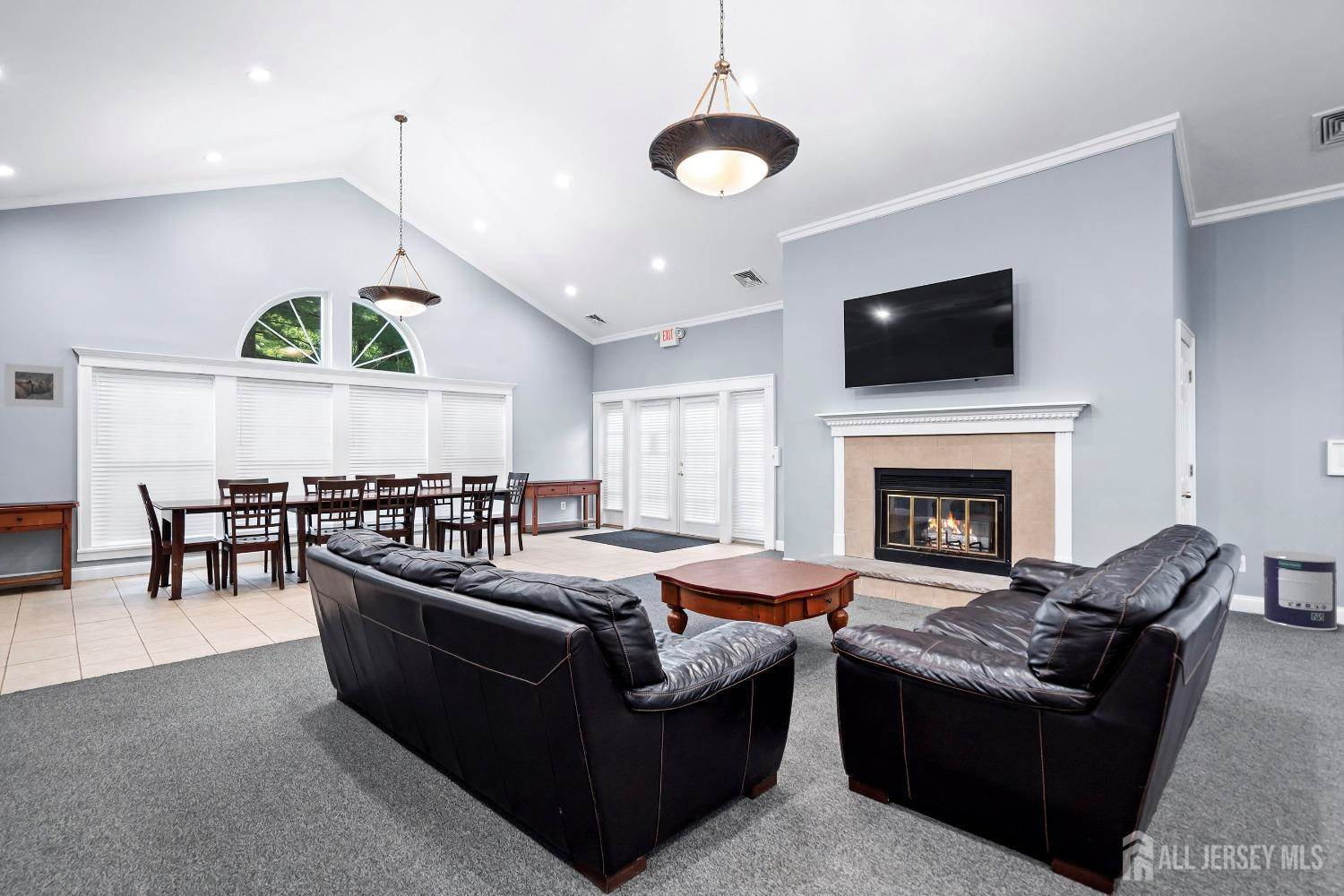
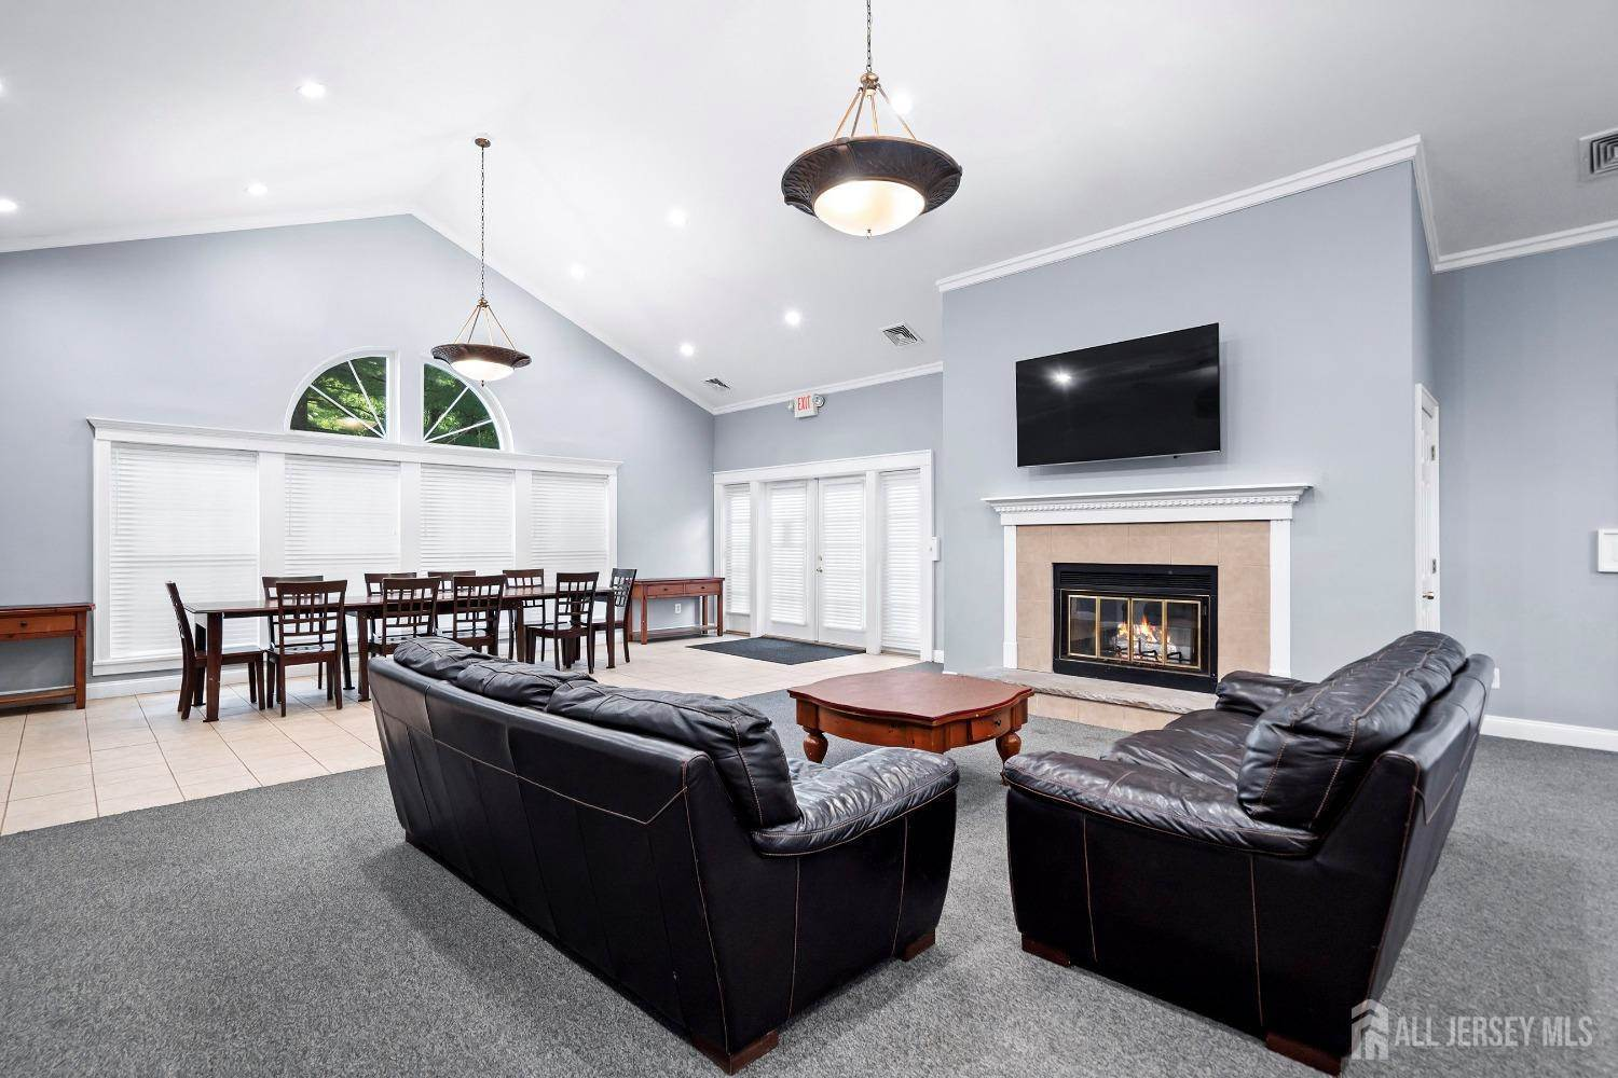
- paint can [1262,550,1339,632]
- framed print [4,363,65,409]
